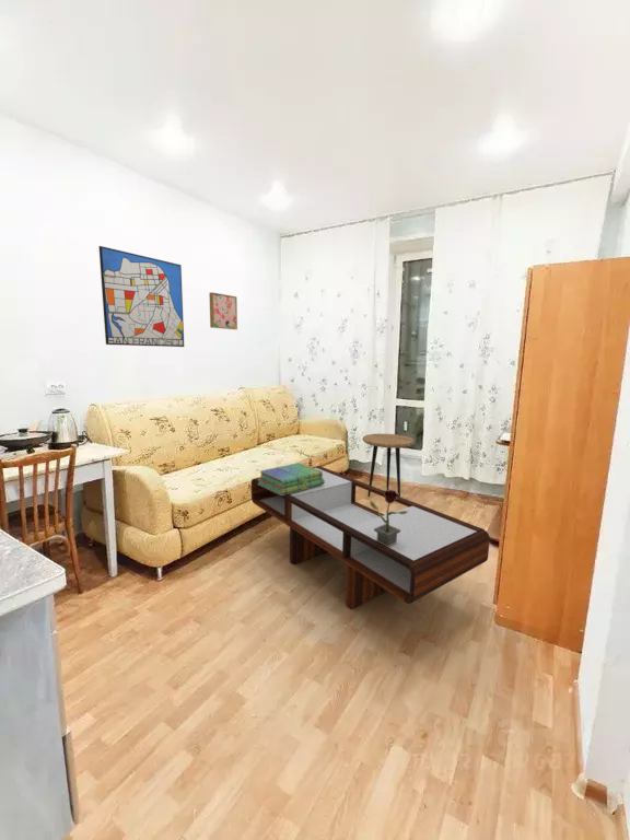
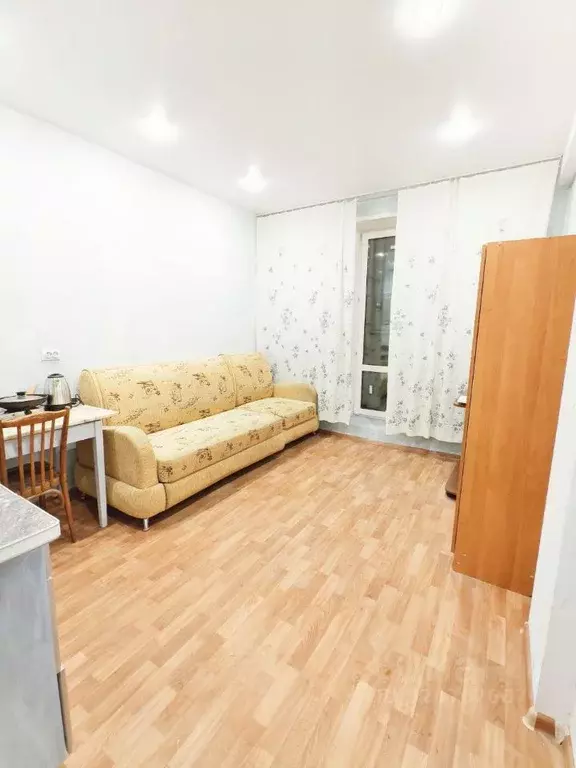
- side table [362,433,415,498]
- coffee table [250,465,491,609]
- wall art [97,245,185,348]
- stack of books [258,462,325,495]
- wall art [208,291,238,330]
- potted flower [370,489,408,547]
